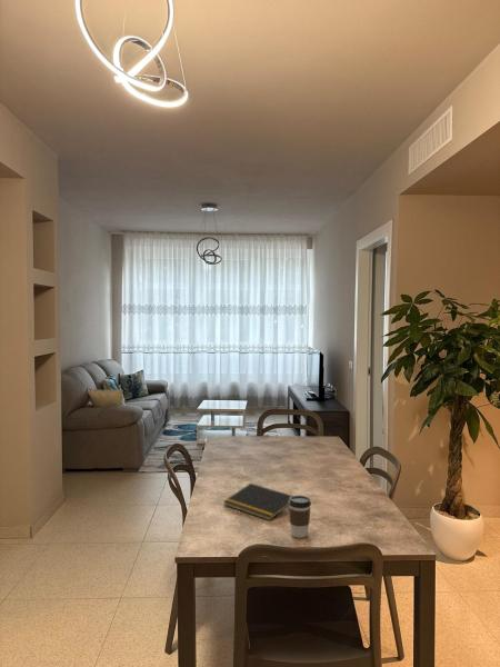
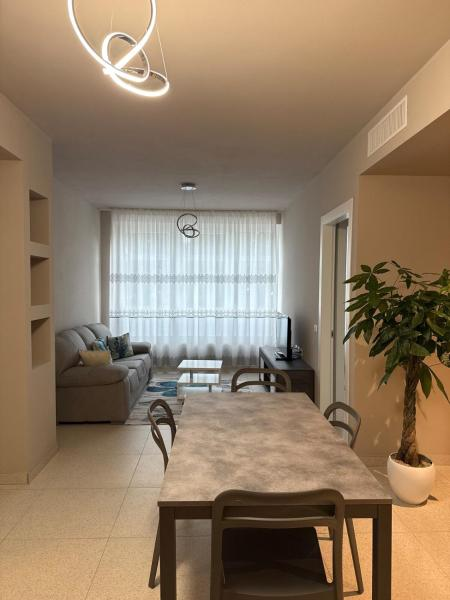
- coffee cup [288,495,312,539]
- notepad [222,482,293,521]
